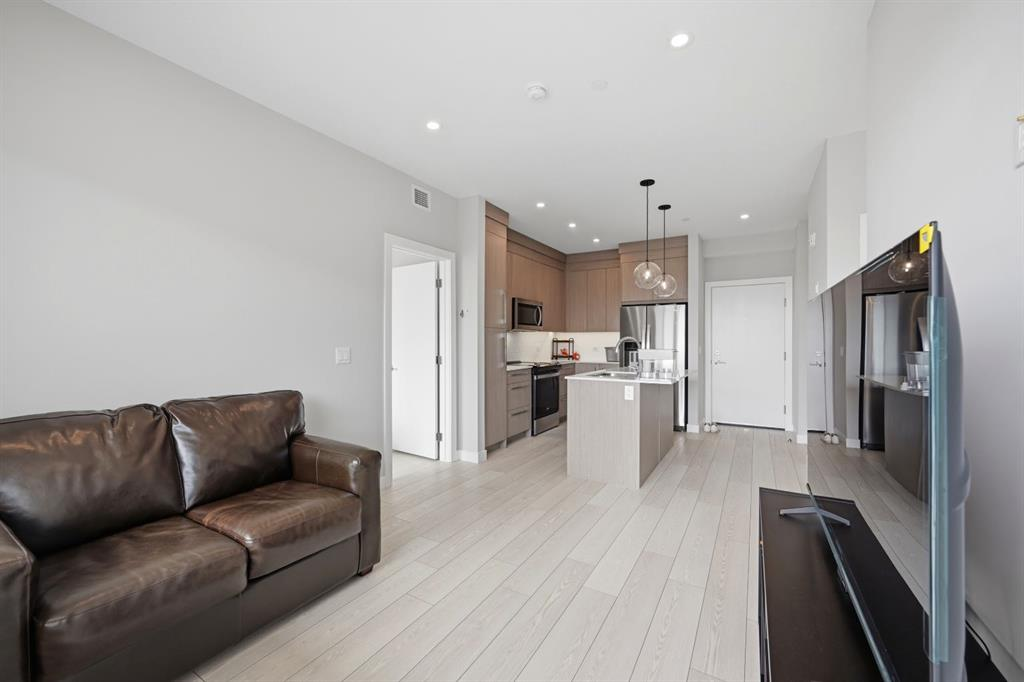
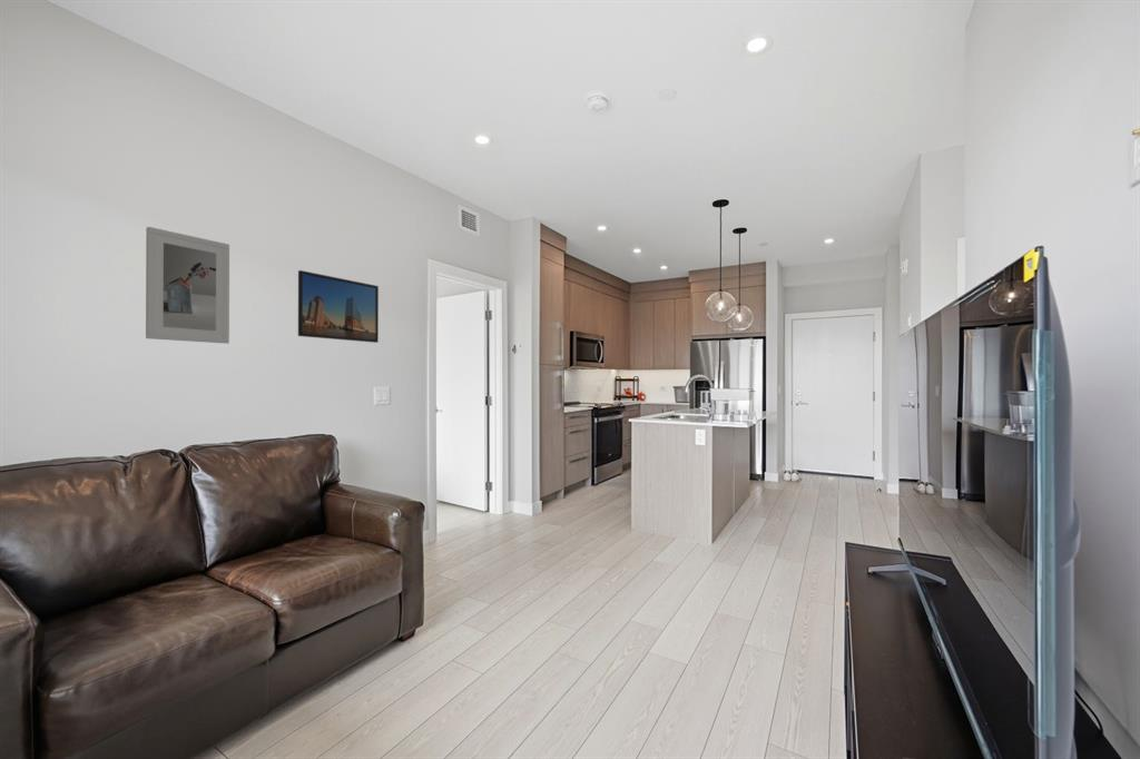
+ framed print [297,269,380,344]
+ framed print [145,226,230,345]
